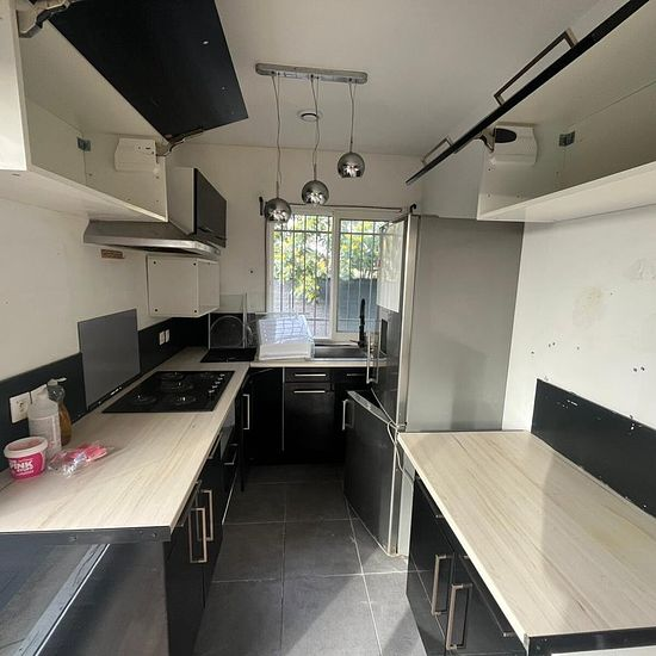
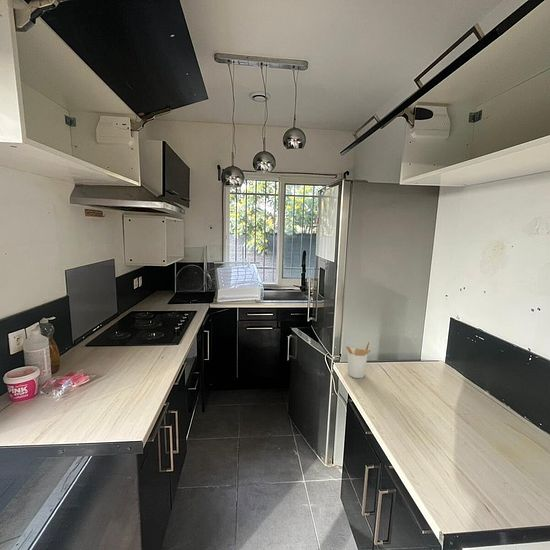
+ utensil holder [344,340,372,379]
